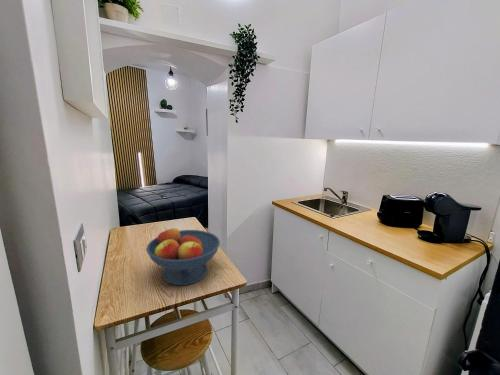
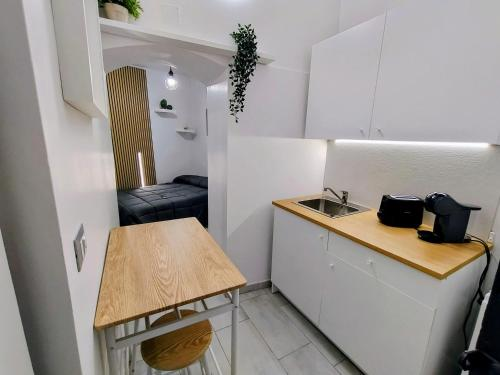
- fruit bowl [145,226,221,286]
